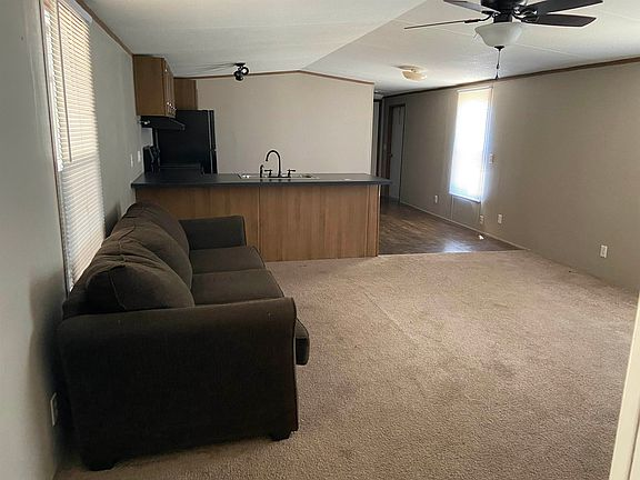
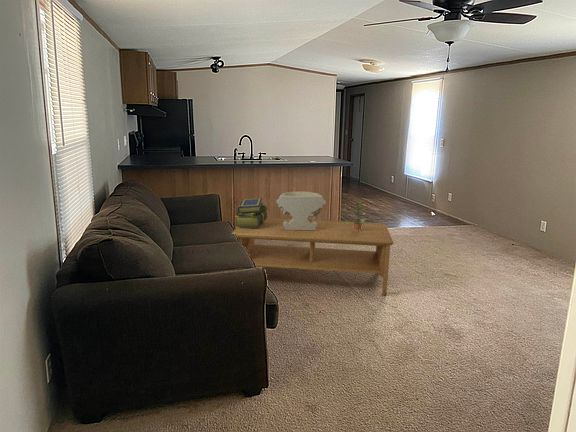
+ decorative bowl [276,191,327,231]
+ coffee table [231,217,395,296]
+ stack of books [234,197,268,229]
+ potted plant [344,202,368,231]
